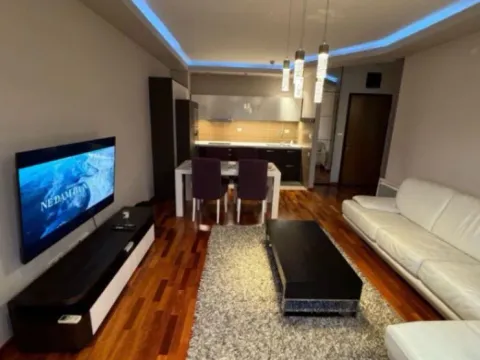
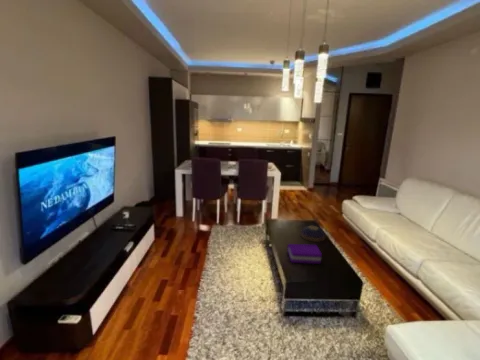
+ decorative bowl [299,225,326,243]
+ book [286,243,323,265]
